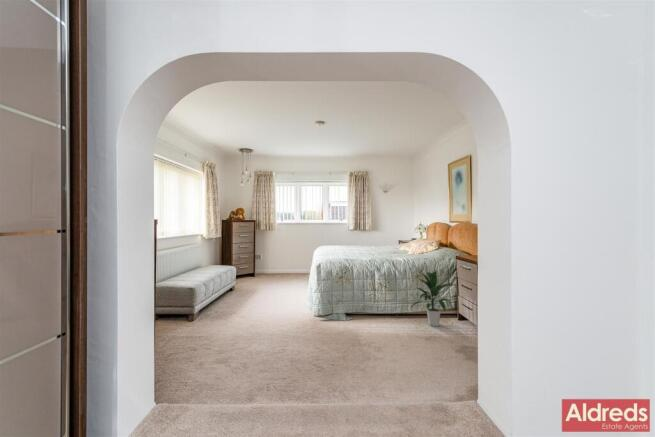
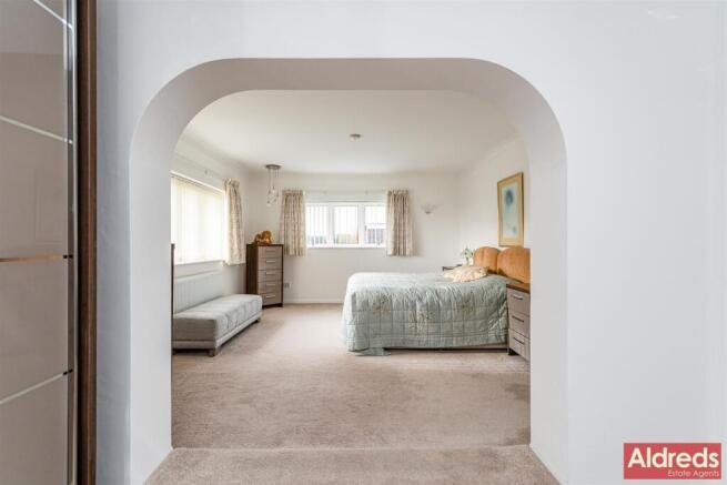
- indoor plant [409,269,457,327]
